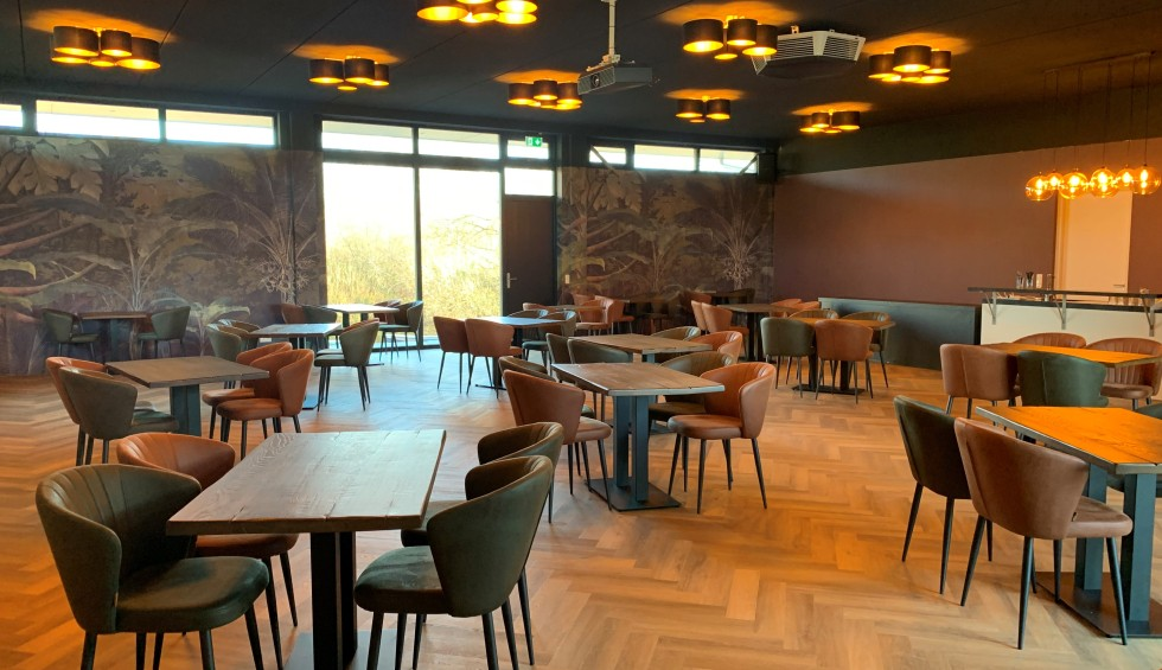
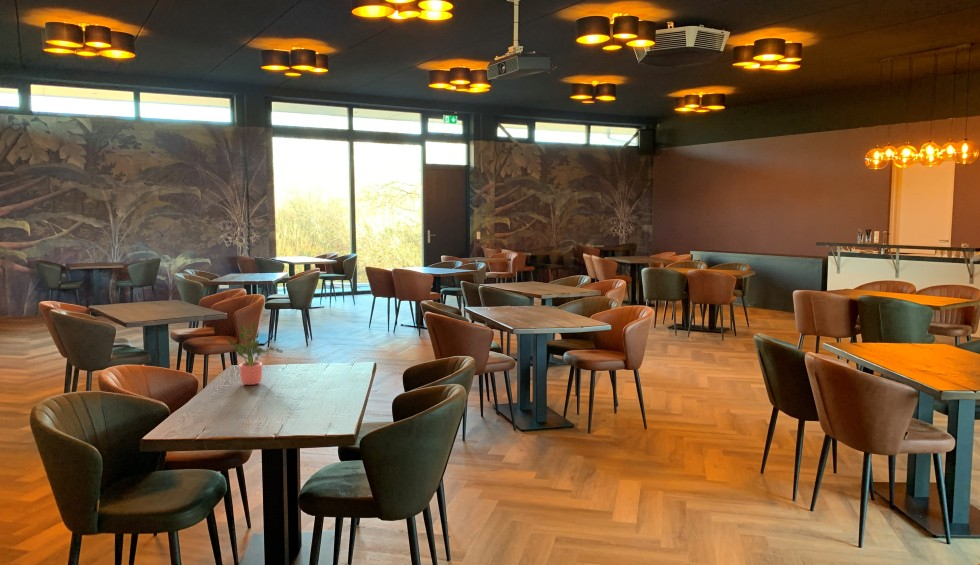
+ potted plant [226,321,284,386]
